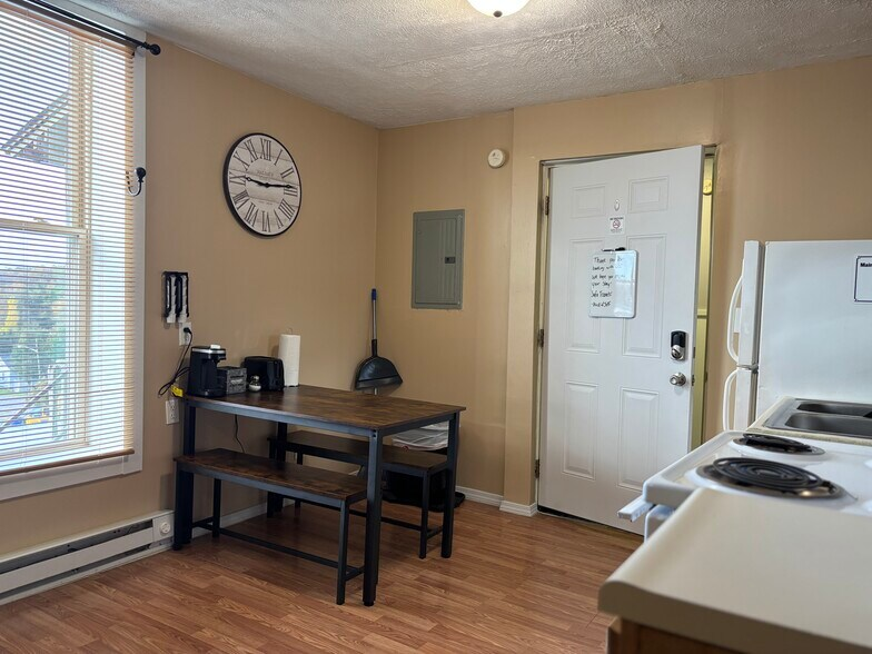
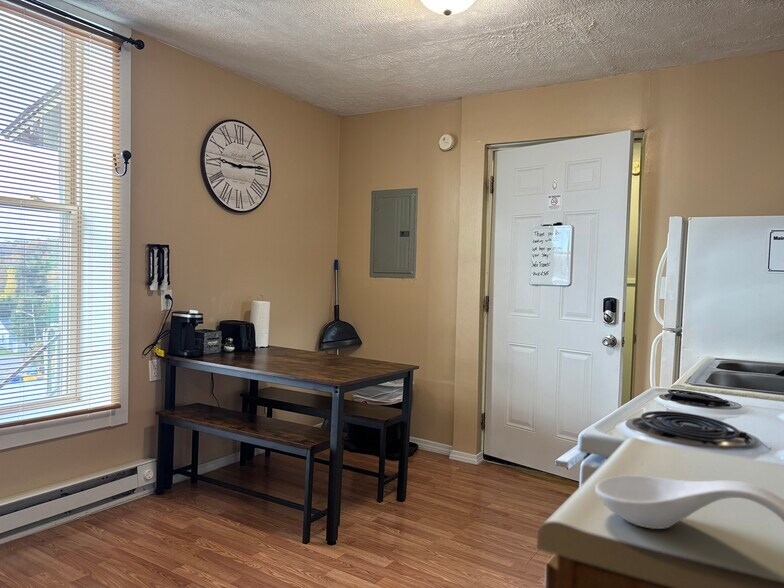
+ spoon rest [594,475,784,530]
